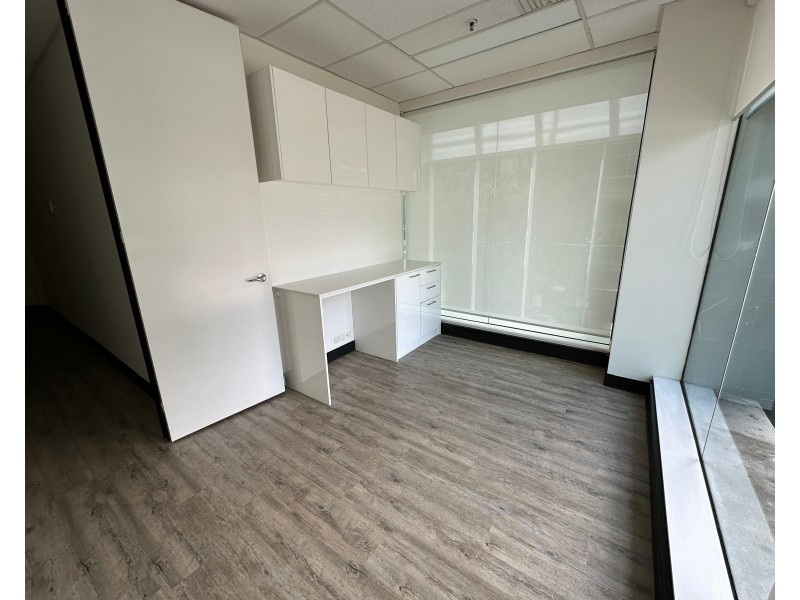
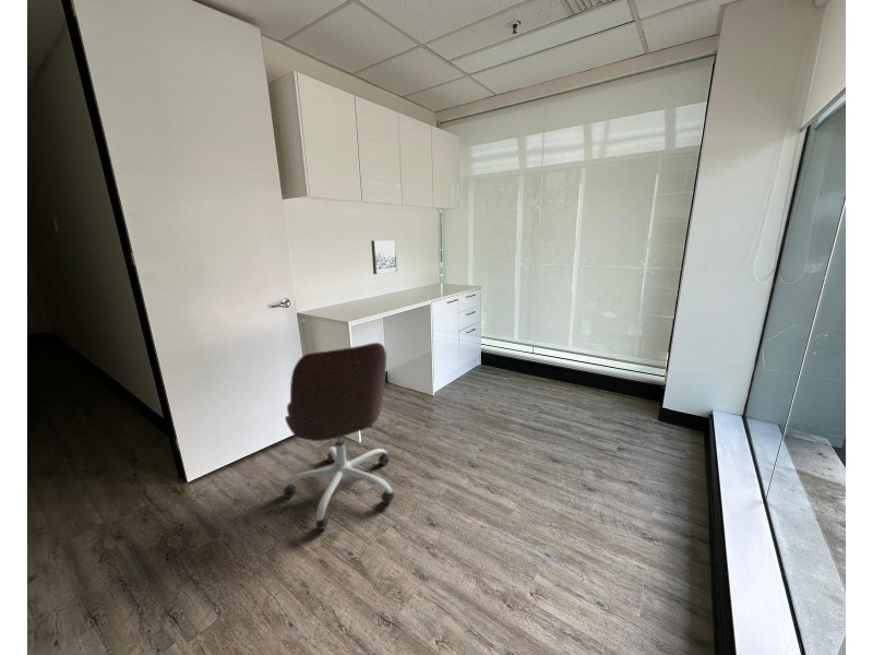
+ office chair [283,342,395,531]
+ wall art [370,239,398,275]
